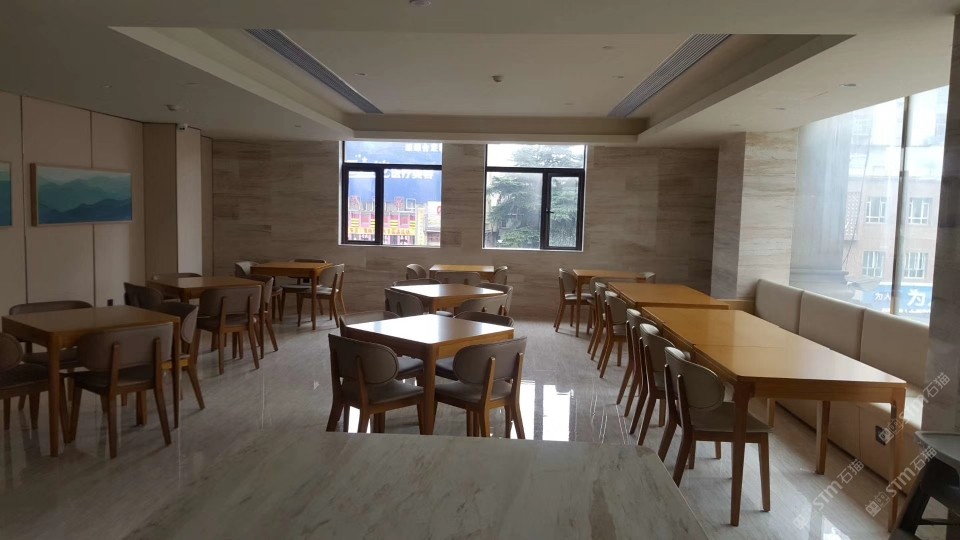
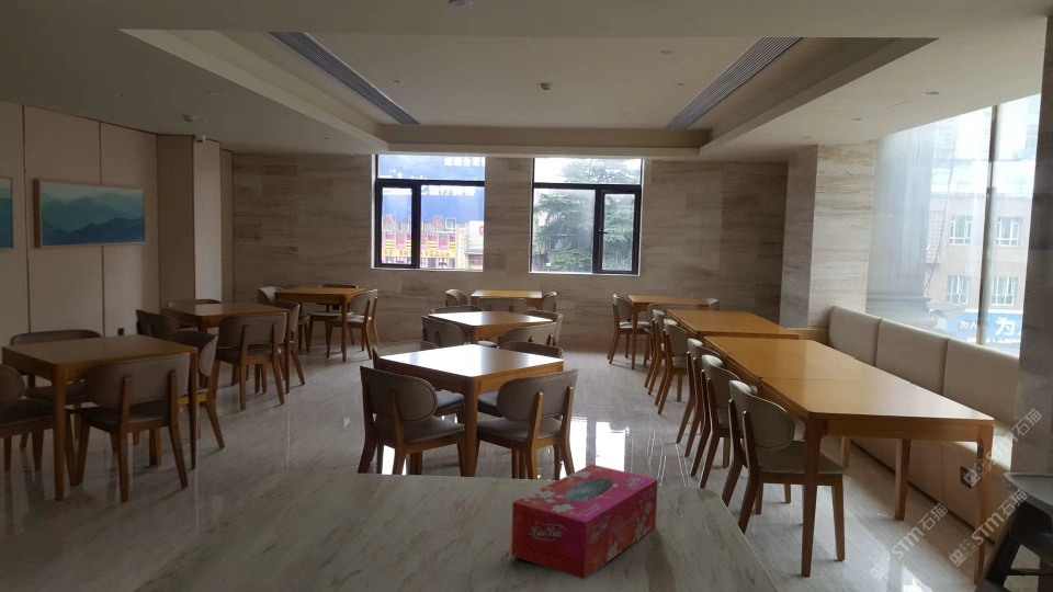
+ tissue box [510,464,659,580]
